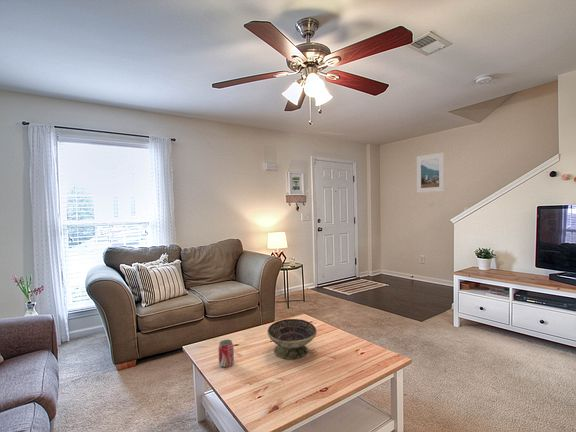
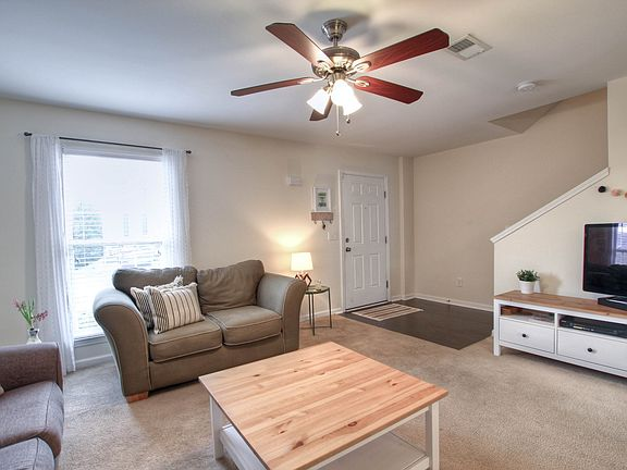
- beverage can [217,339,235,368]
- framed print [416,151,445,194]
- decorative bowl [266,318,318,361]
